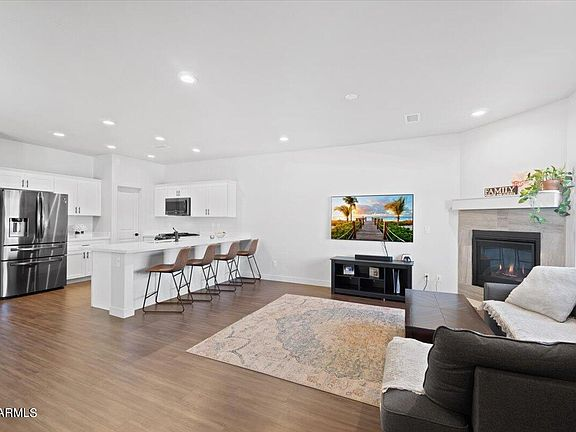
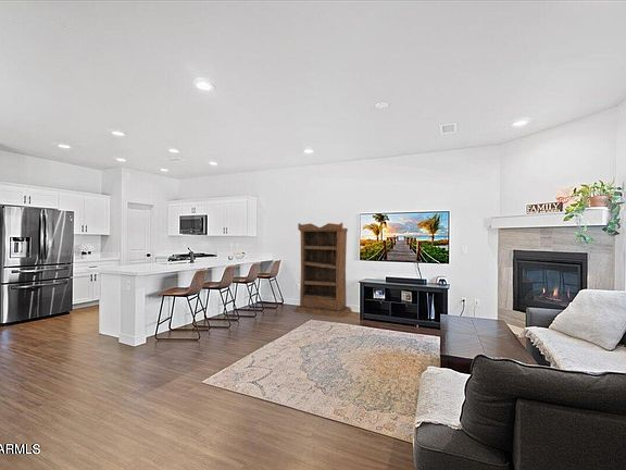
+ bookshelf [293,222,353,319]
